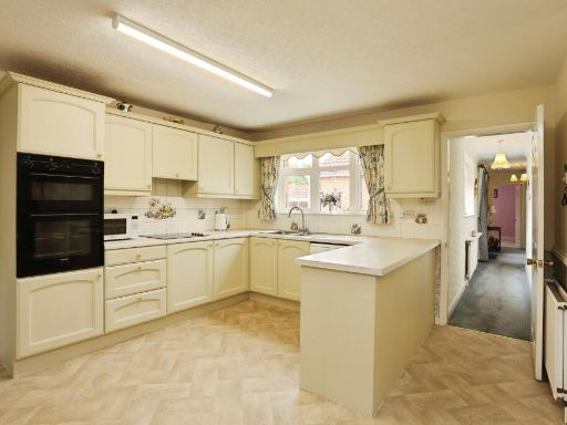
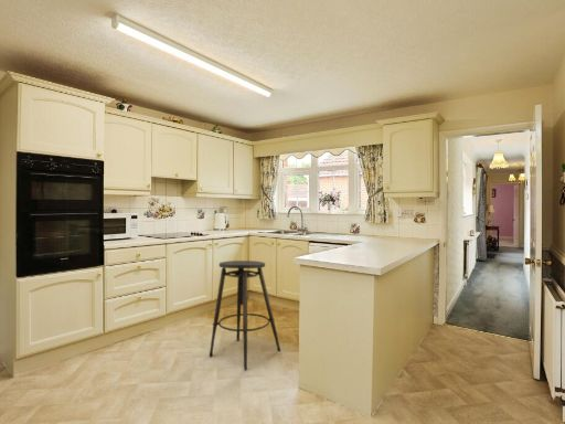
+ stool [209,259,281,371]
